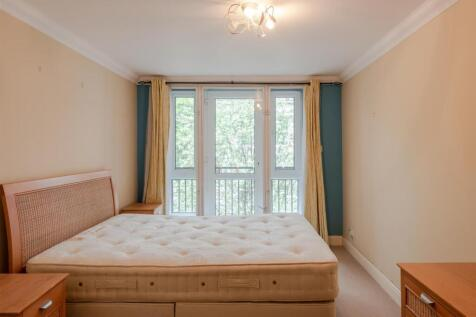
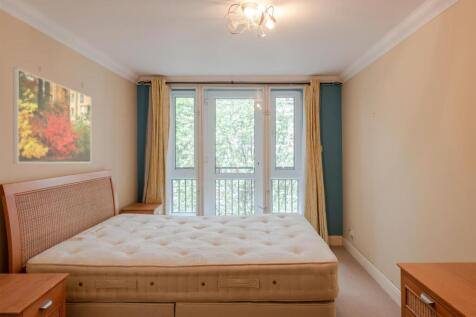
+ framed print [12,67,92,164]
